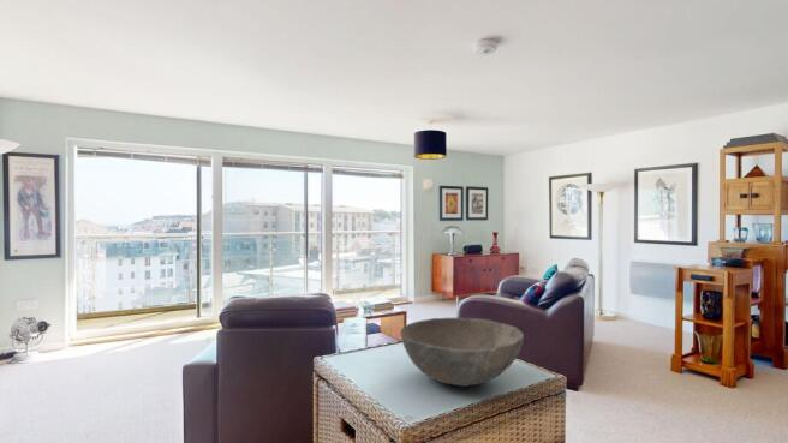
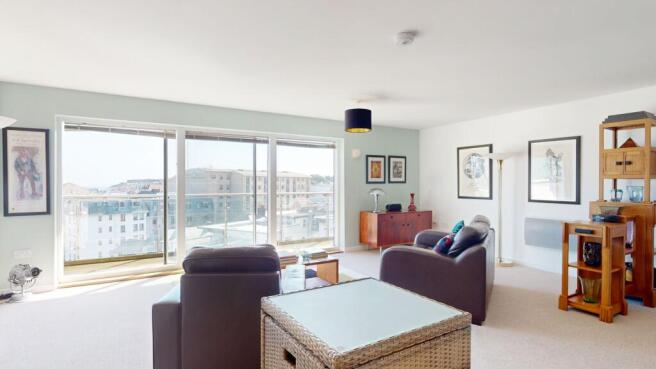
- bowl [399,317,525,388]
